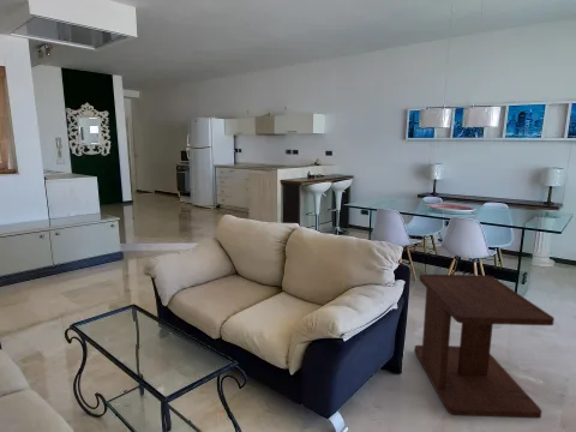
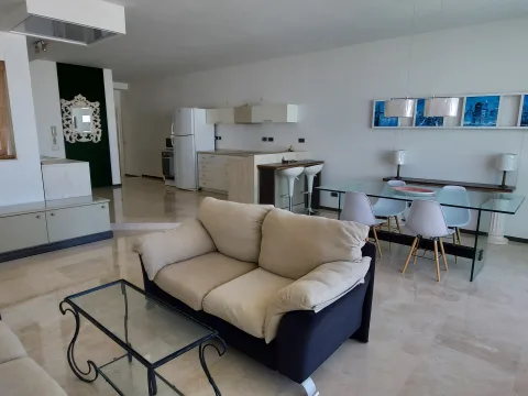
- side table [413,274,556,420]
